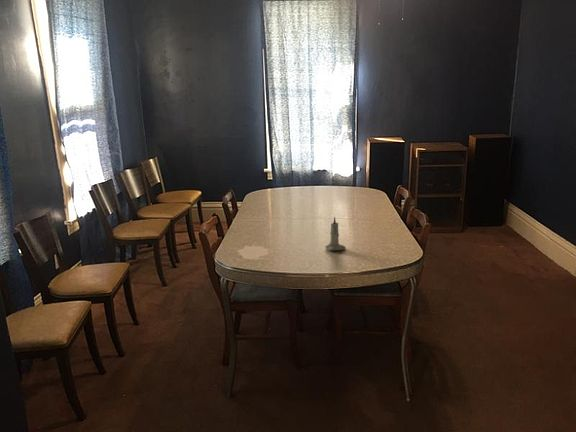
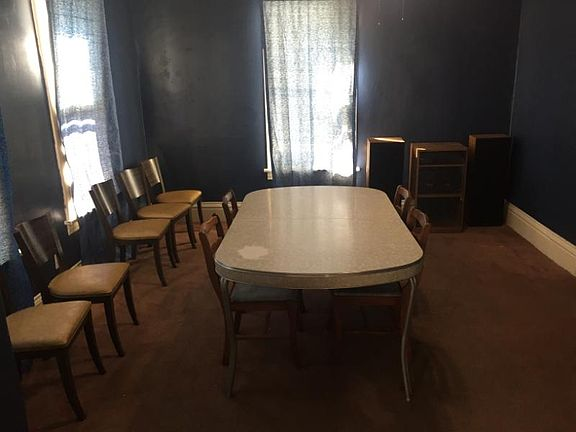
- candle [324,216,347,251]
